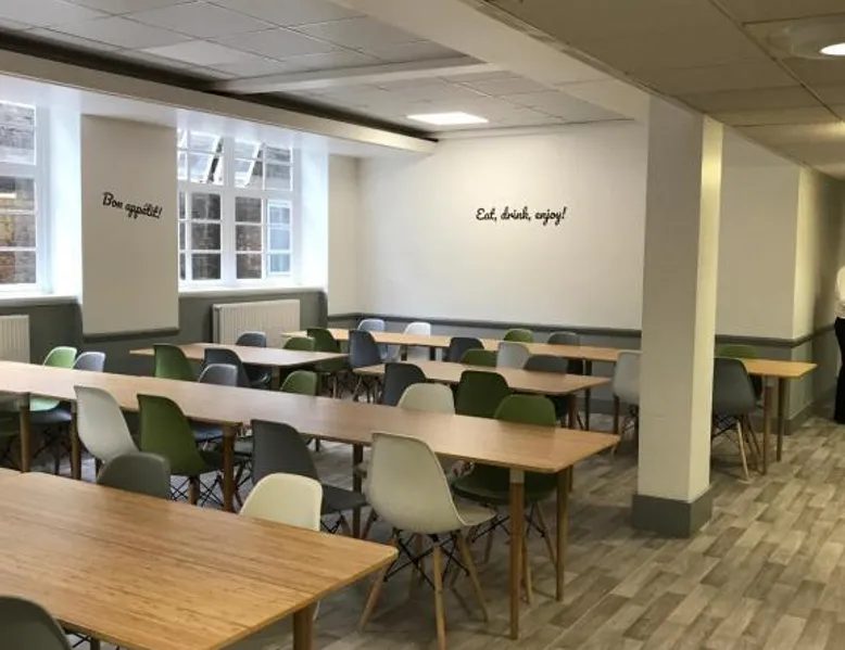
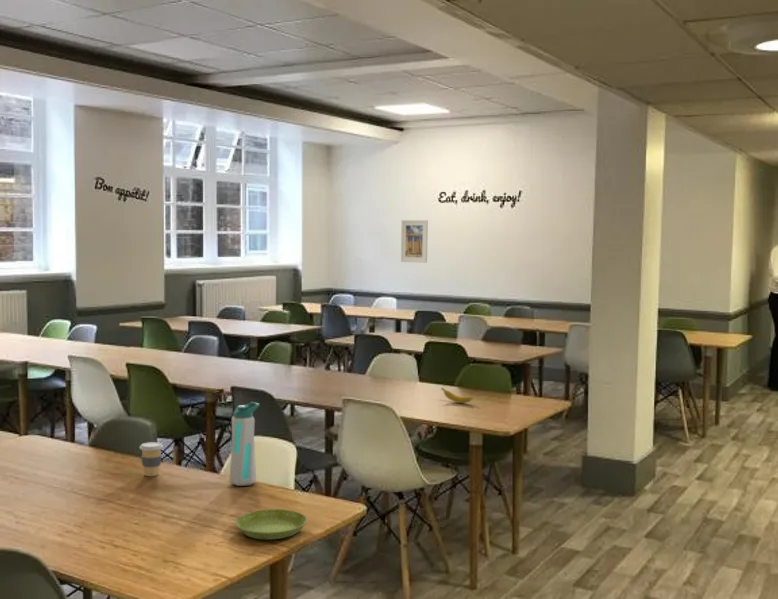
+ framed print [400,219,429,264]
+ coffee cup [139,441,164,477]
+ saucer [235,508,308,541]
+ banana [440,386,473,404]
+ water bottle [228,401,261,487]
